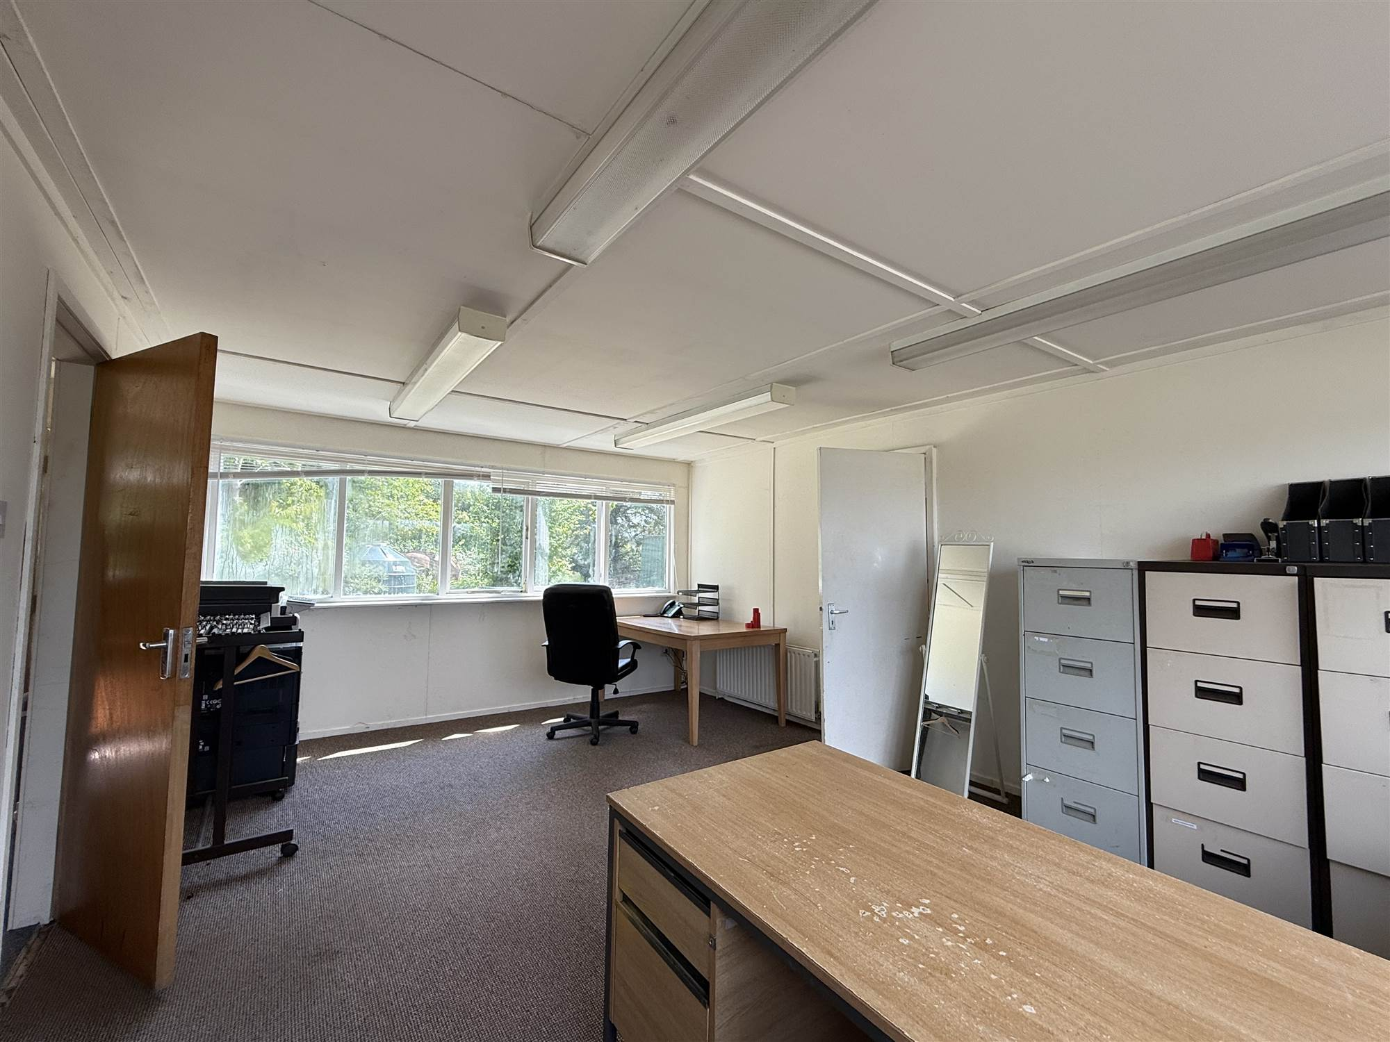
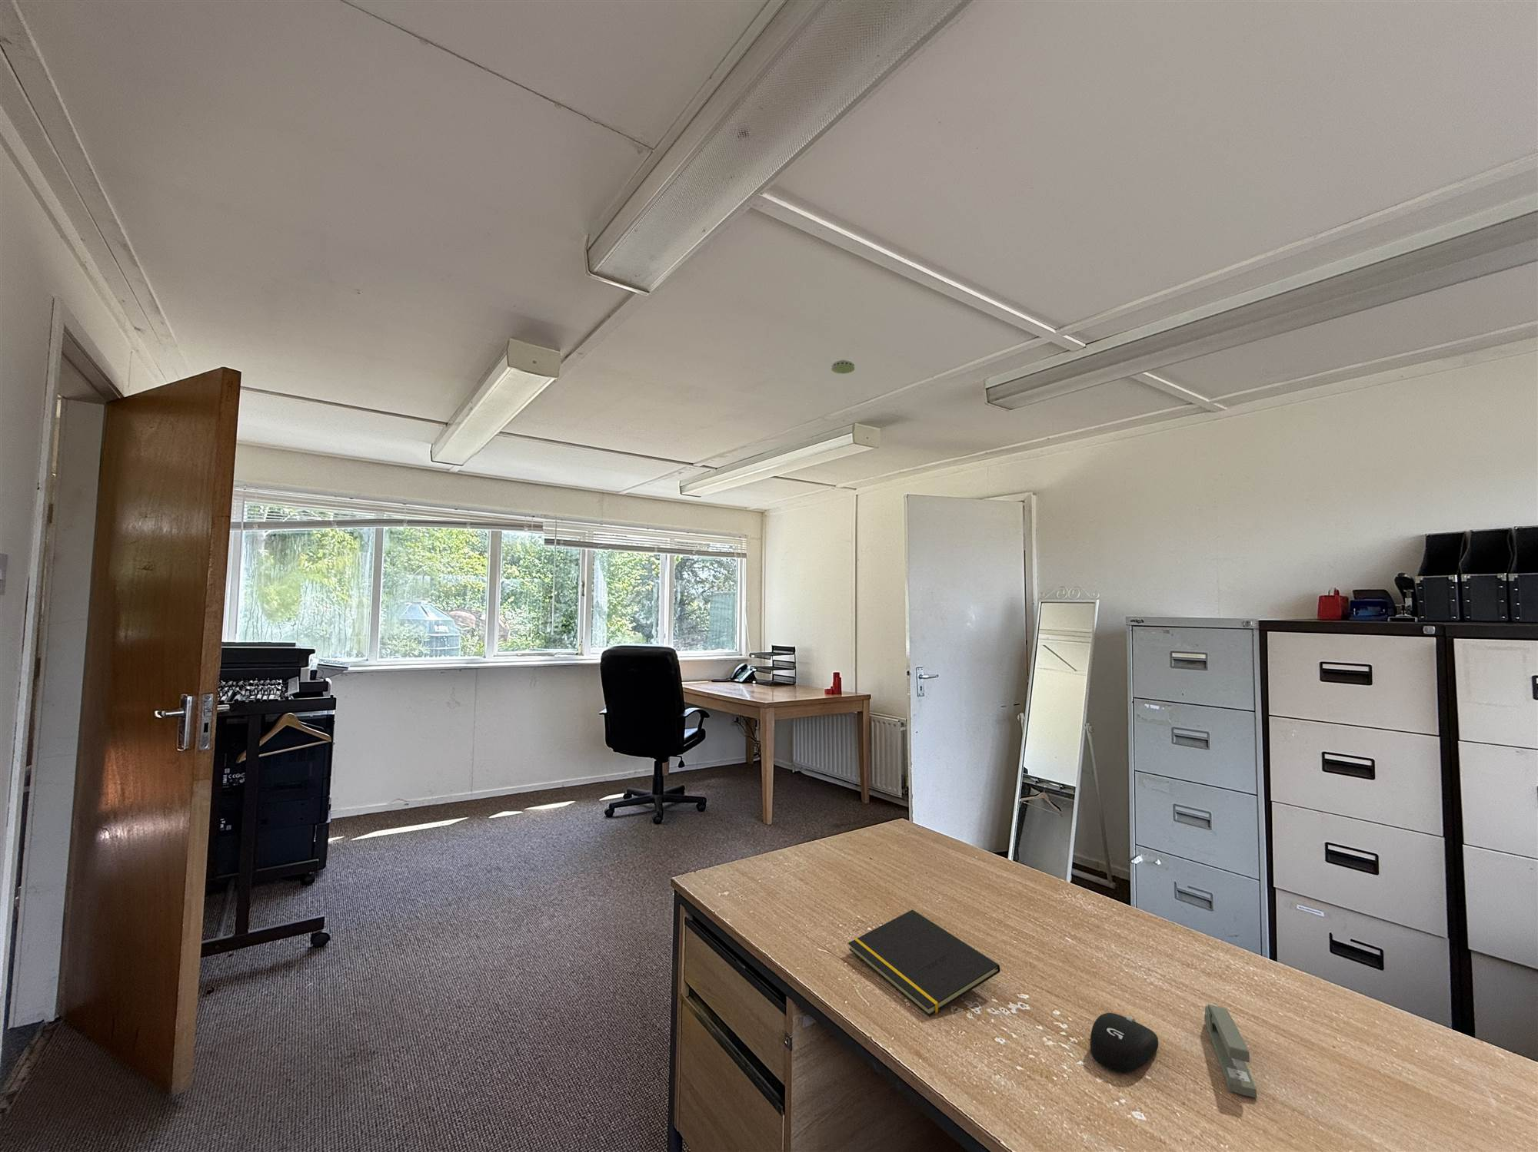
+ smoke detector [831,359,855,375]
+ computer mouse [1090,1012,1159,1073]
+ stapler [1204,1004,1257,1099]
+ notepad [848,909,1002,1016]
